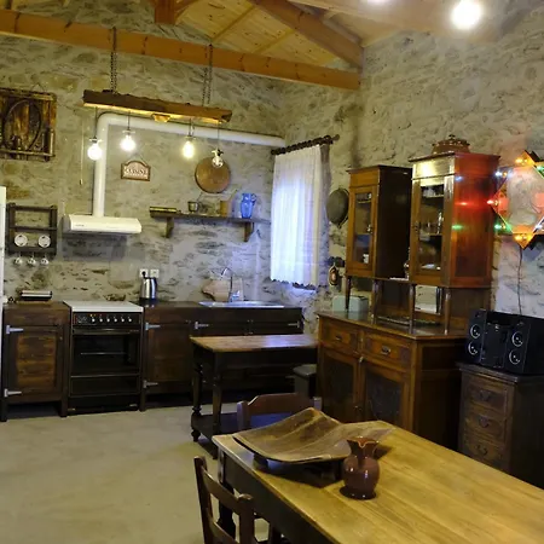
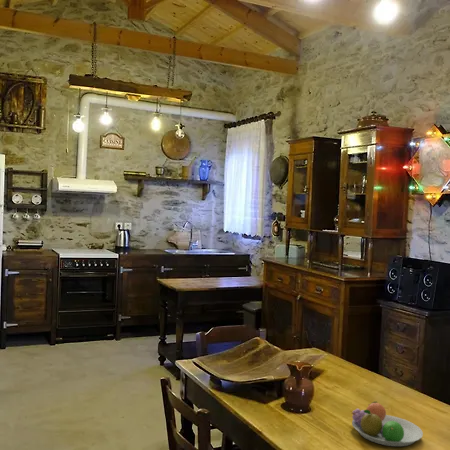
+ fruit bowl [351,400,424,447]
